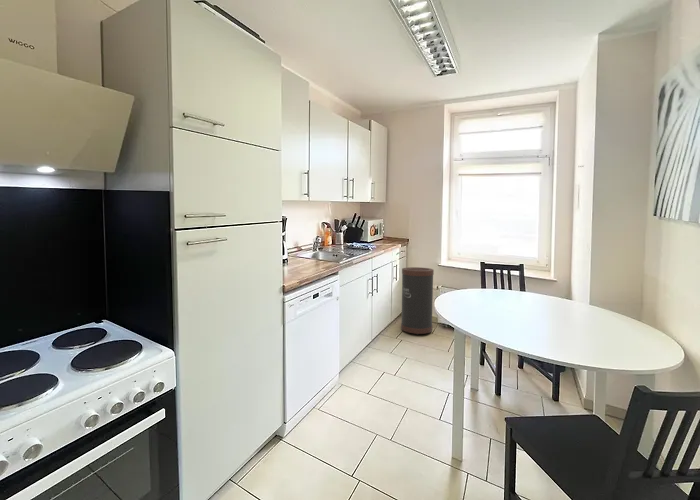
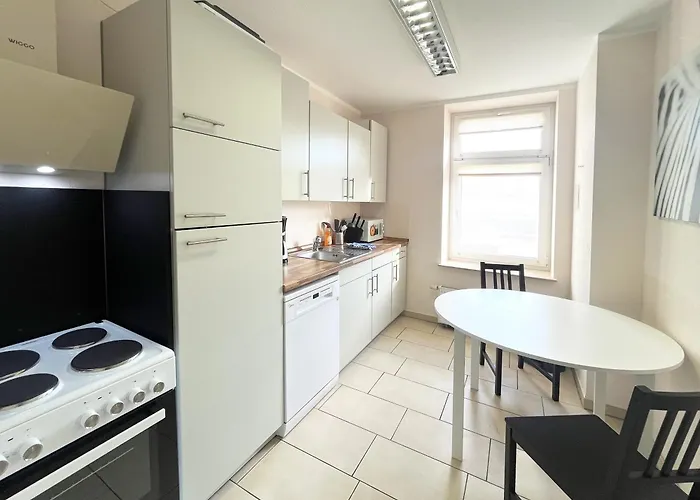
- trash can [400,266,435,336]
